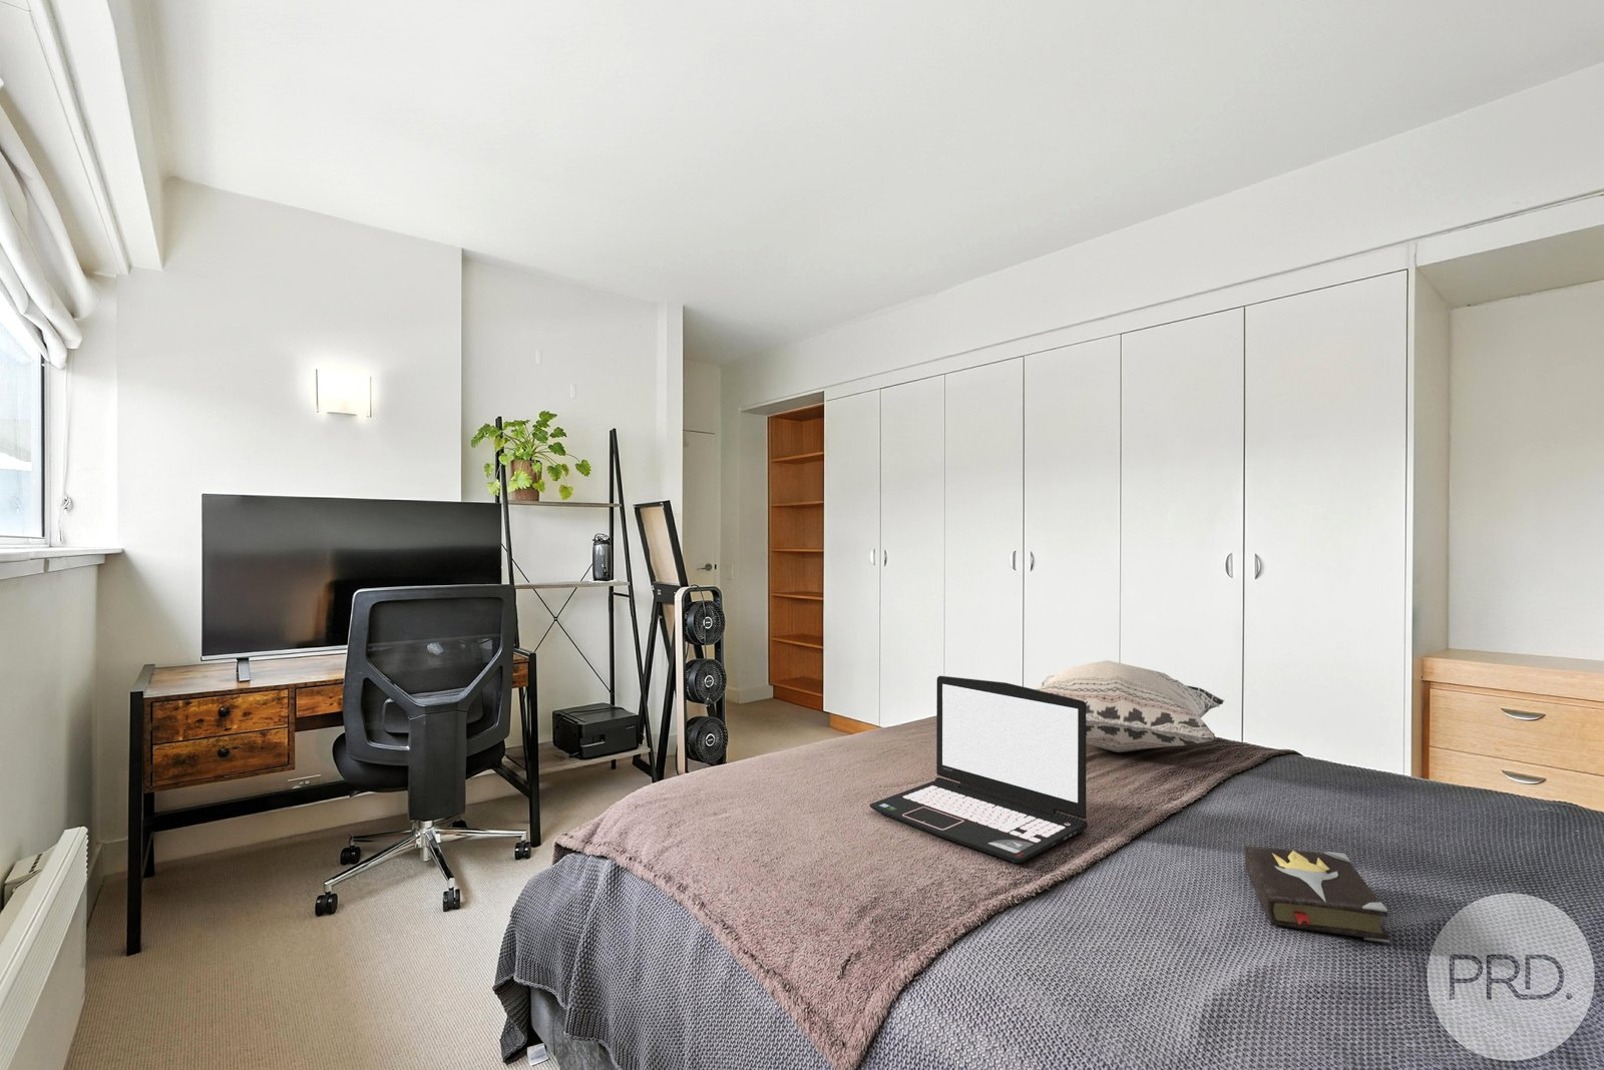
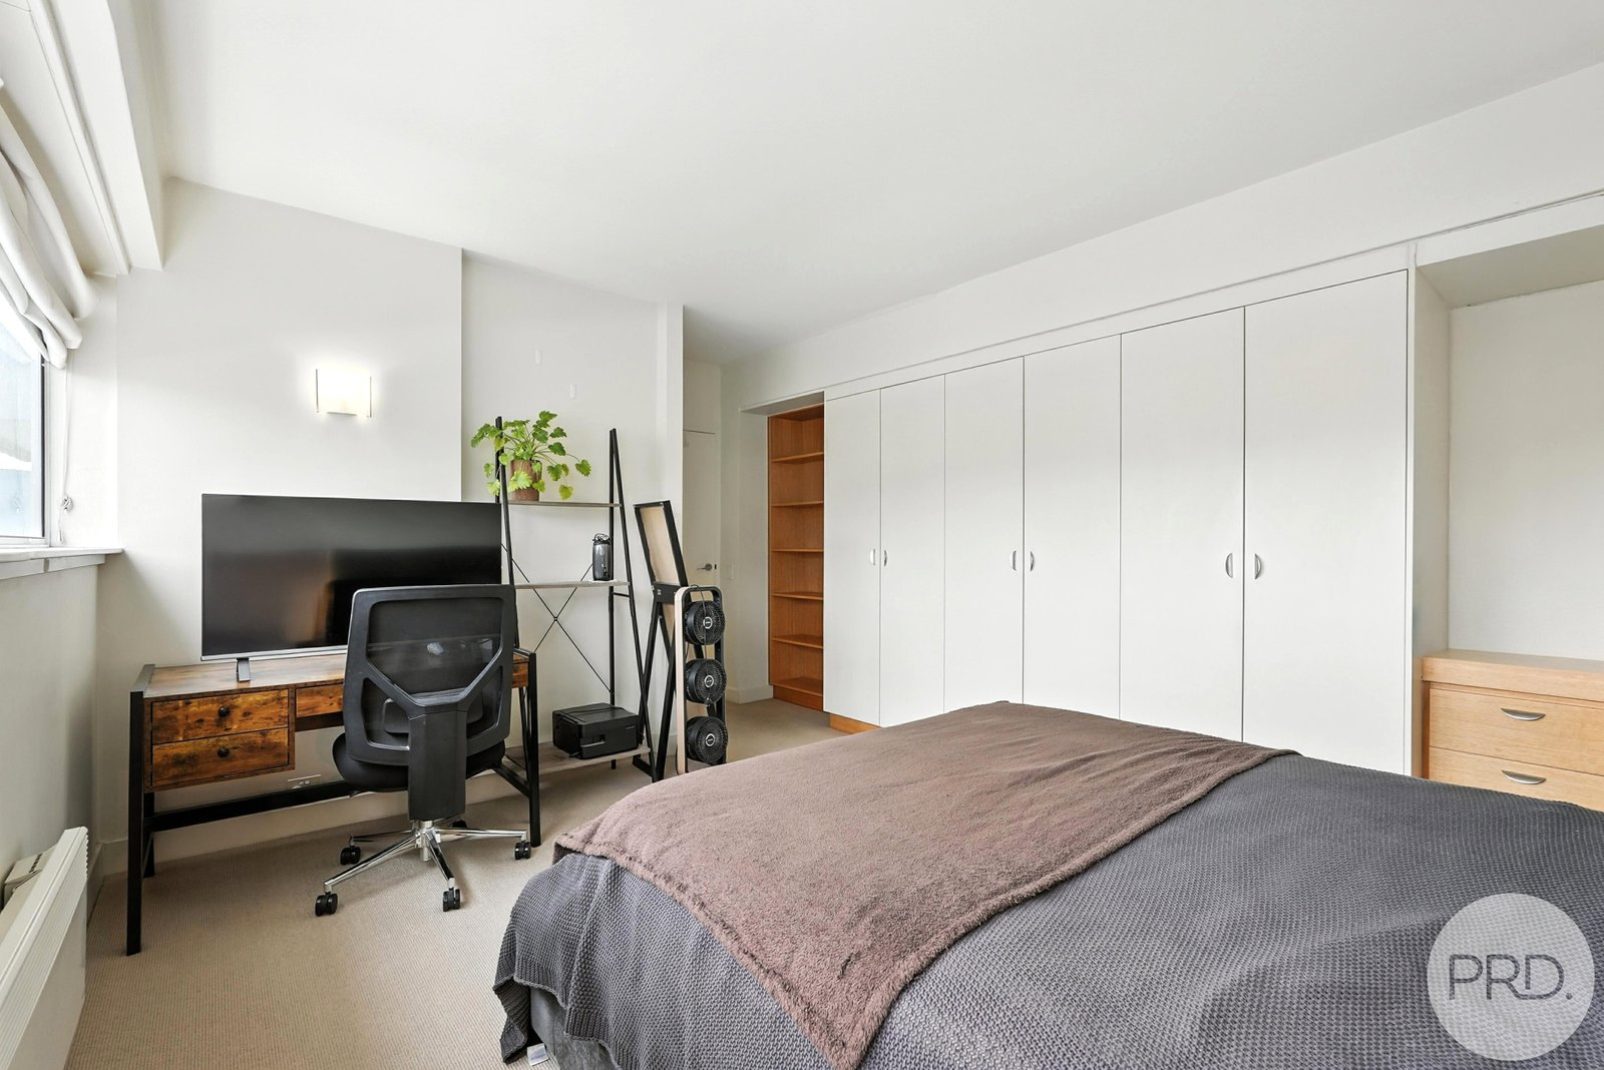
- hardback book [1245,845,1390,943]
- laptop [868,675,1089,863]
- decorative pillow [1034,659,1225,754]
